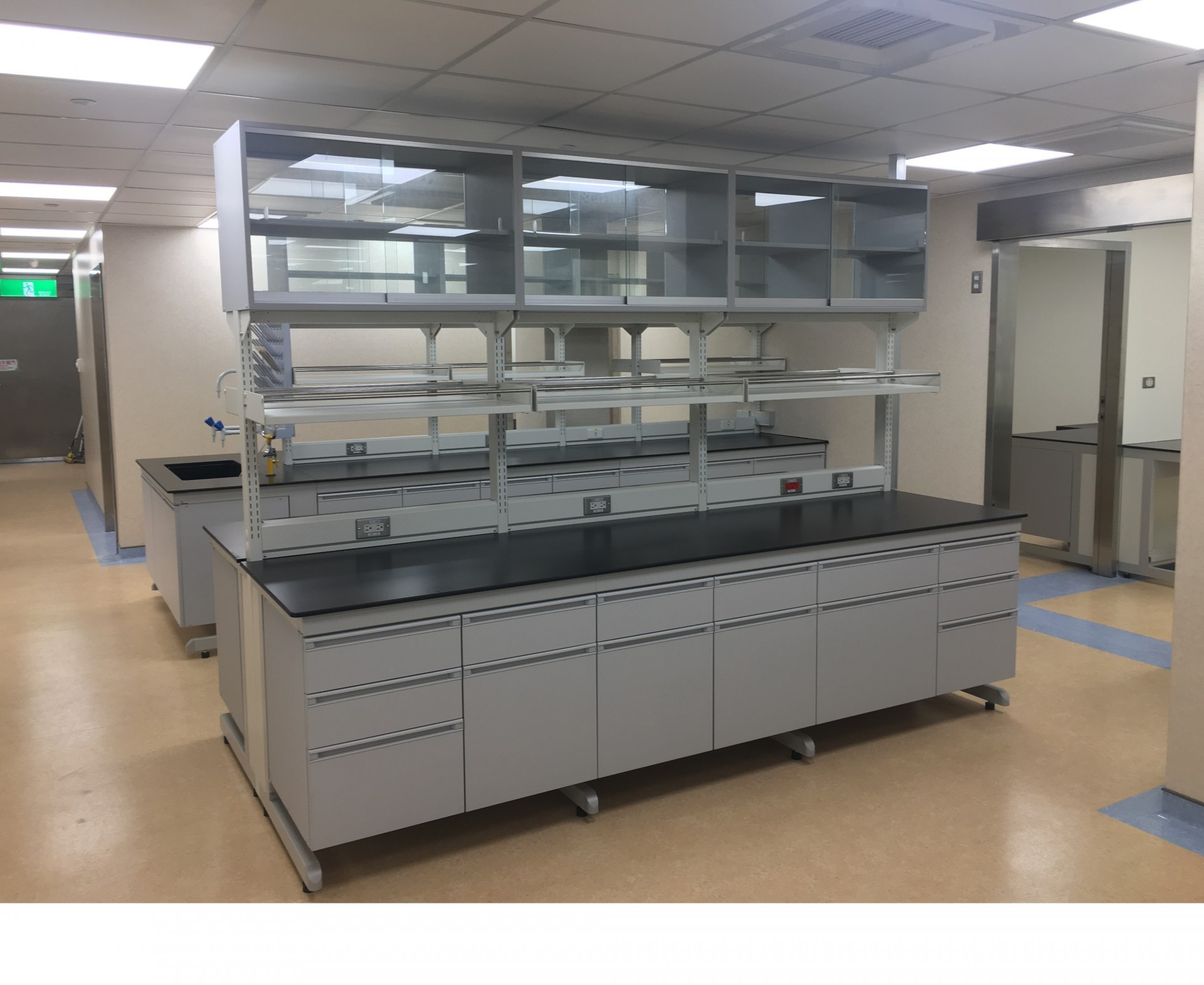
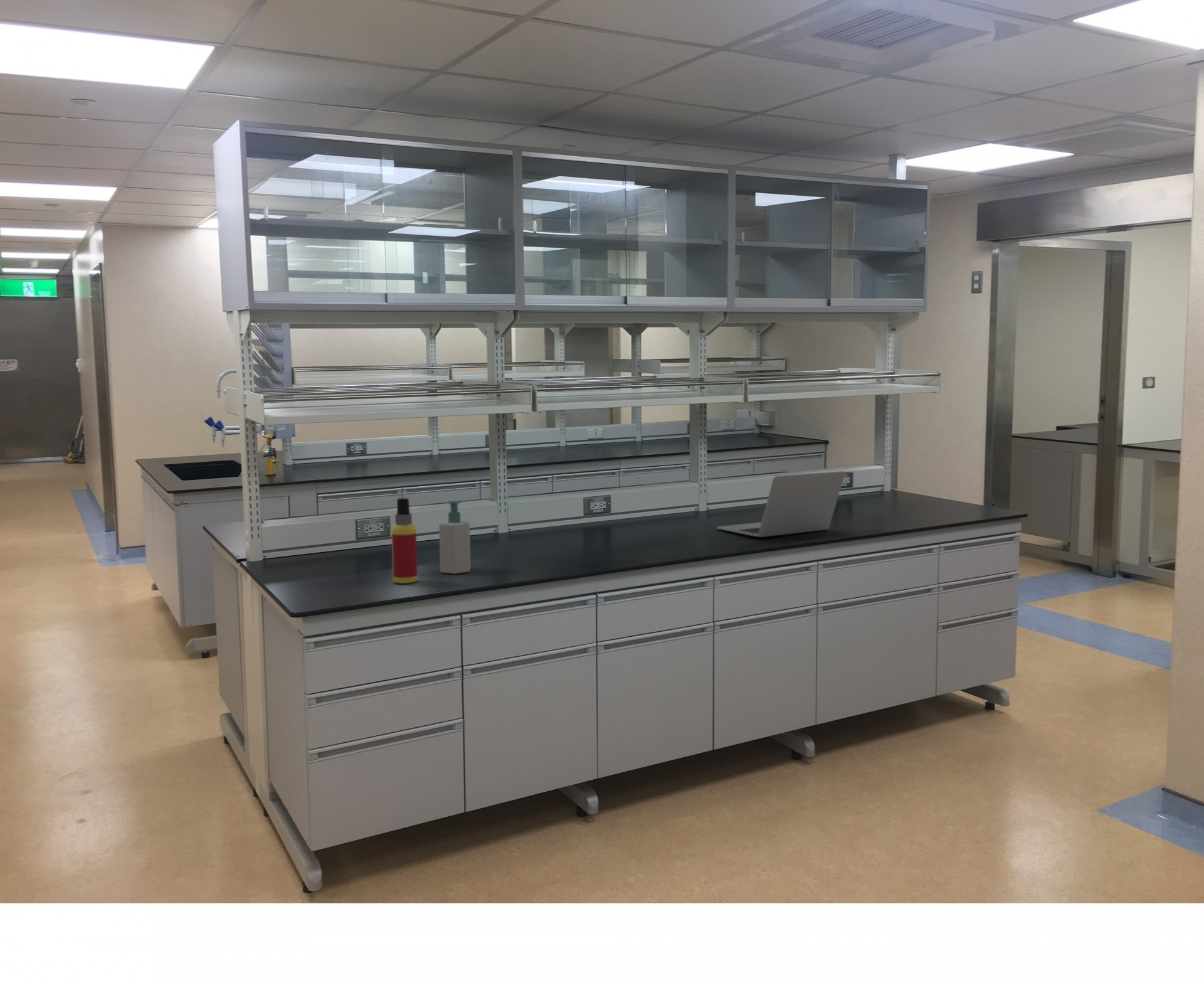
+ spray bottle [391,498,418,584]
+ soap bottle [438,500,471,575]
+ laptop [716,471,846,538]
